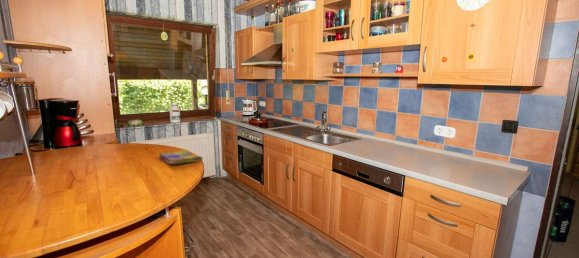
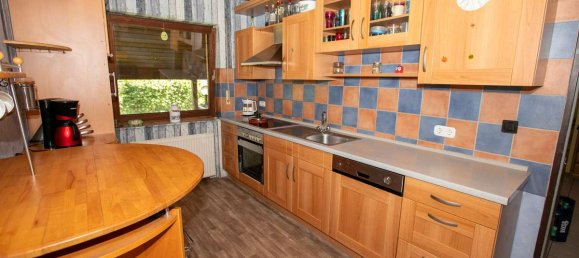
- dish towel [158,148,204,166]
